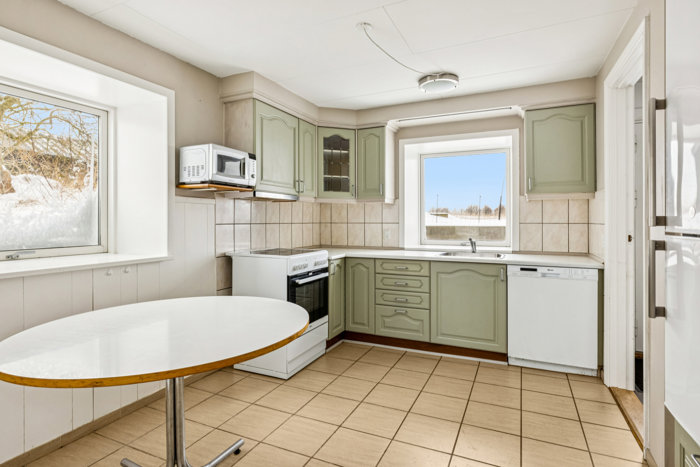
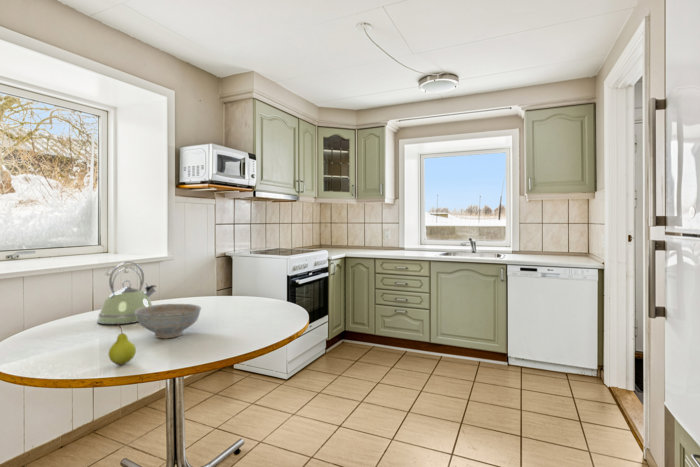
+ kettle [96,261,157,325]
+ fruit [108,324,137,366]
+ decorative bowl [135,303,202,339]
